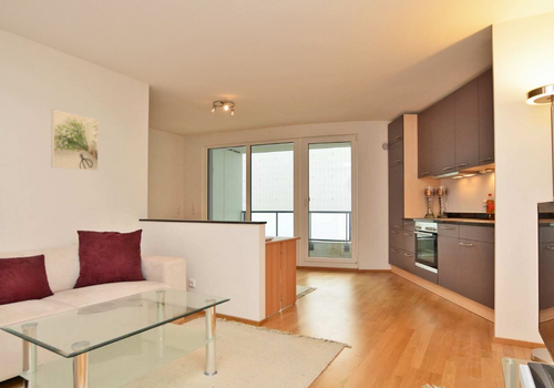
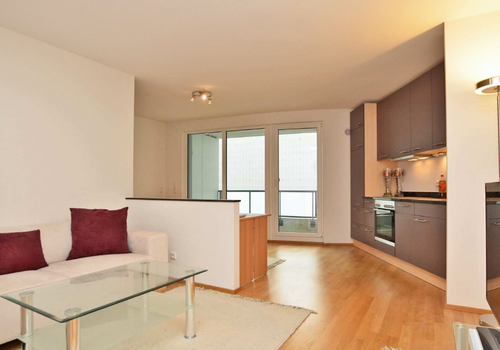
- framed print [50,109,100,172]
